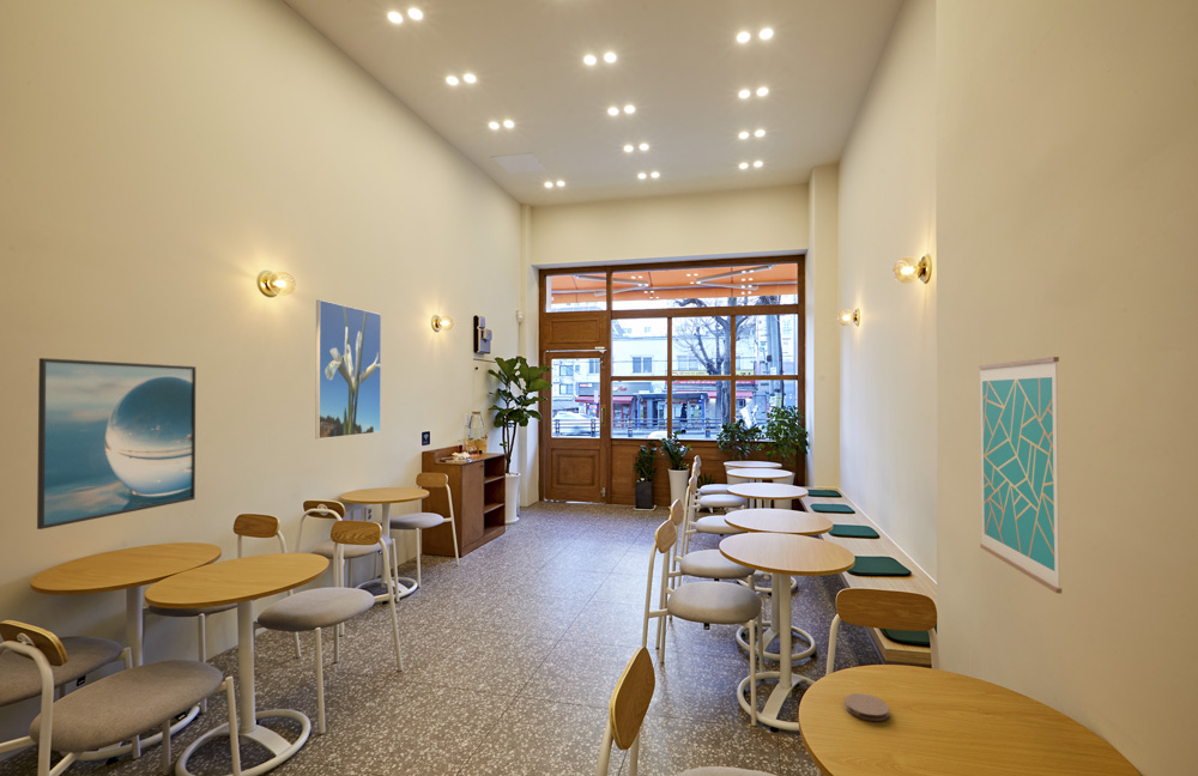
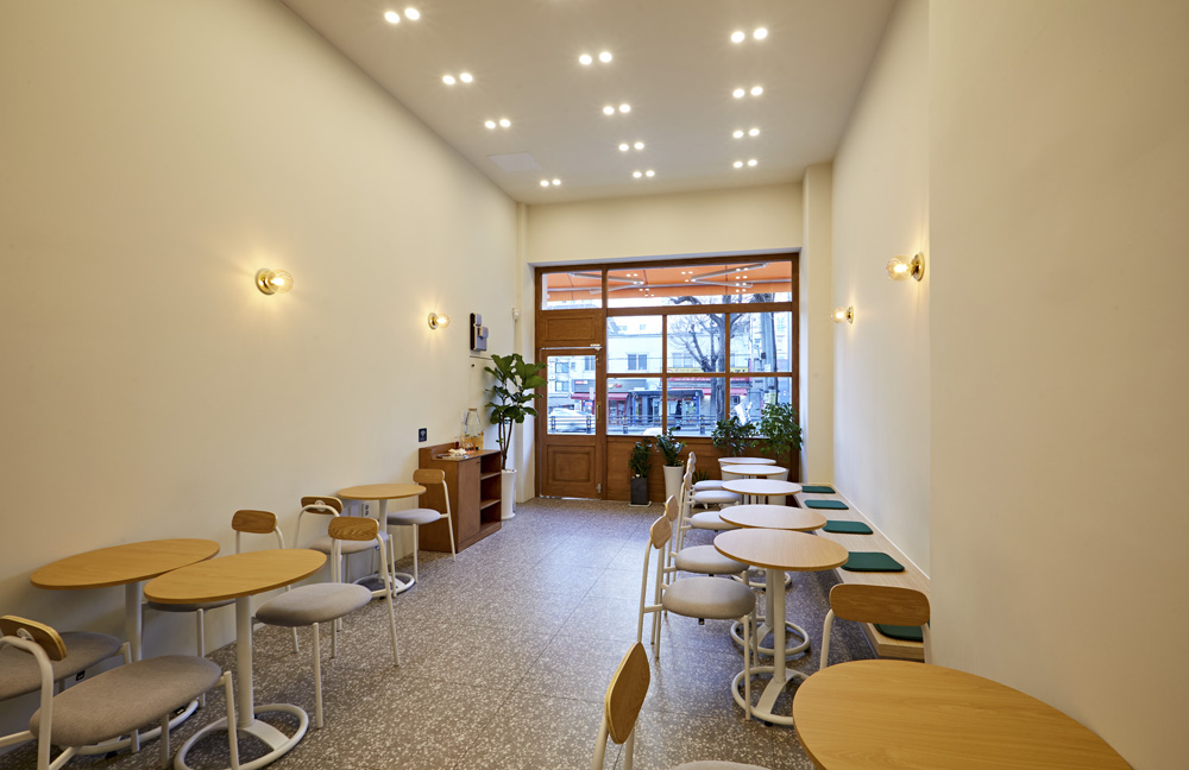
- wall art [978,356,1063,595]
- coaster [843,692,890,722]
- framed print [36,357,196,531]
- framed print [314,298,382,439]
